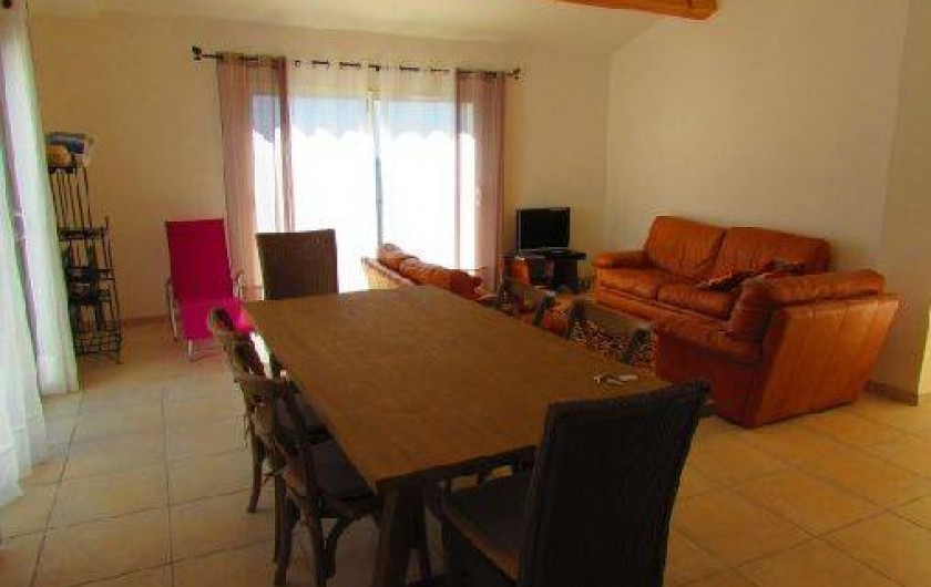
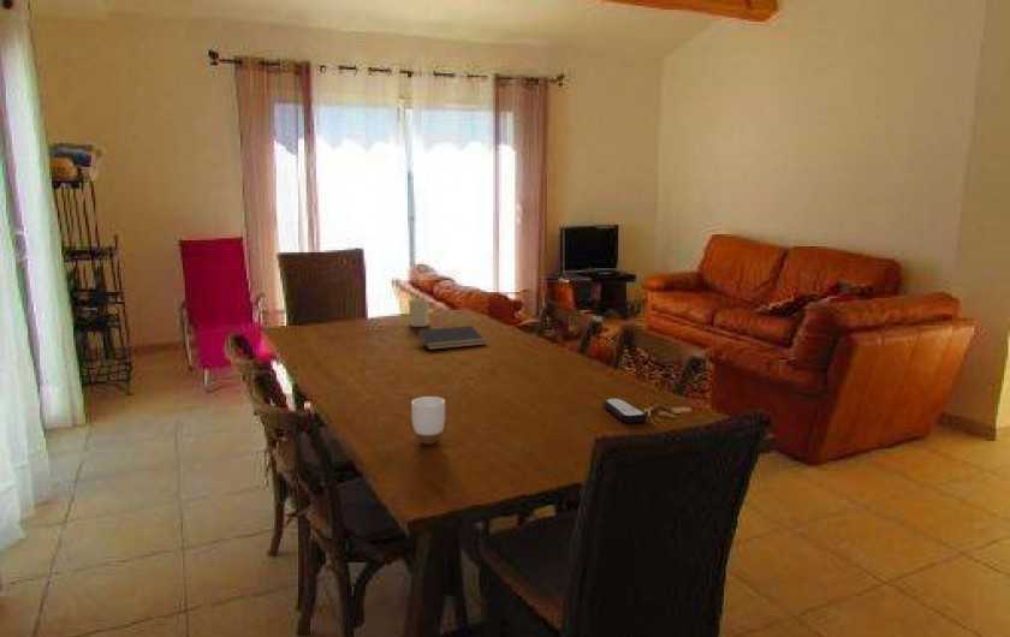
+ mug [410,395,446,446]
+ candle [408,297,430,328]
+ remote control [602,398,648,424]
+ notepad [415,325,487,351]
